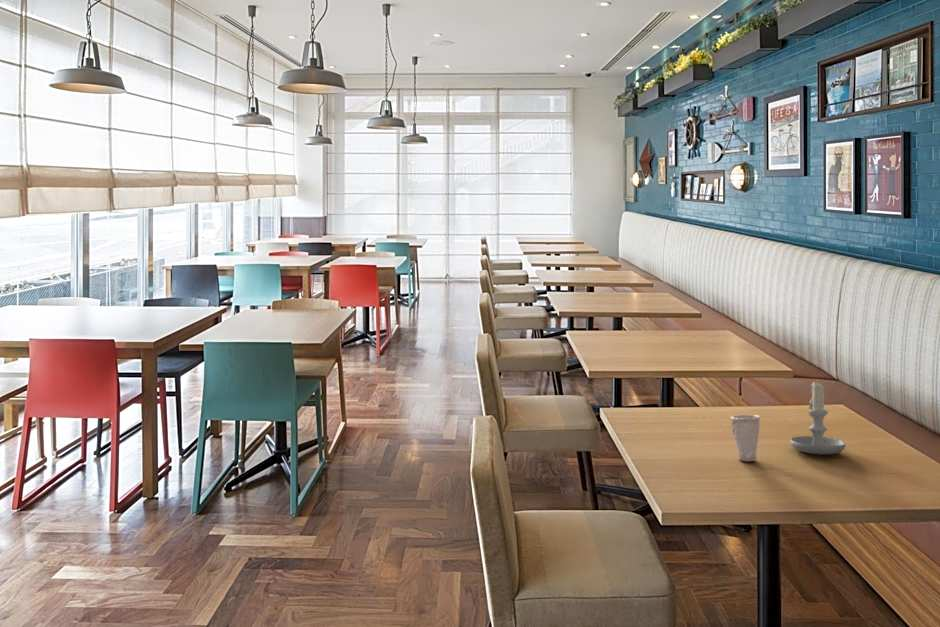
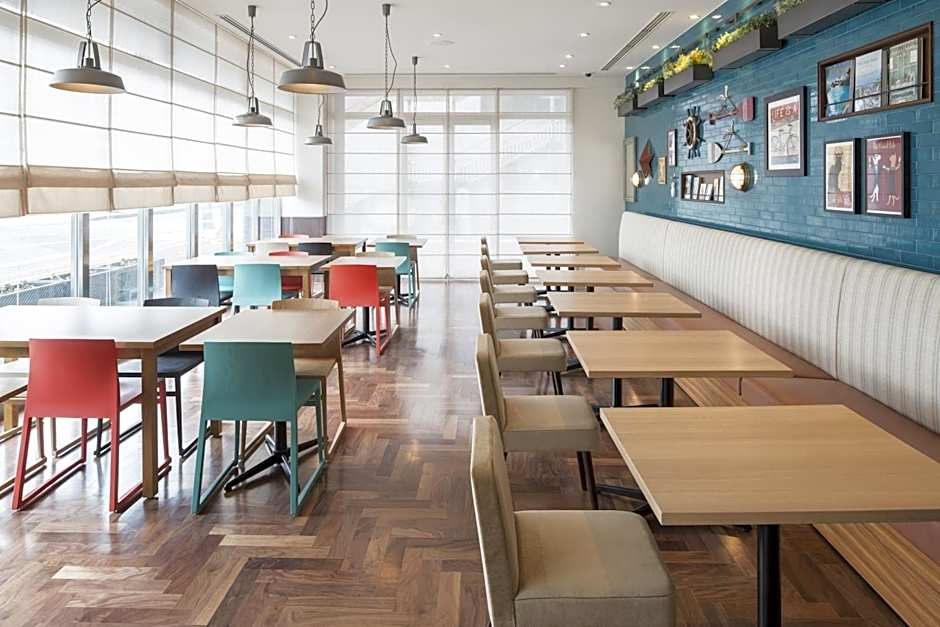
- cup [729,414,761,462]
- candle [789,379,847,456]
